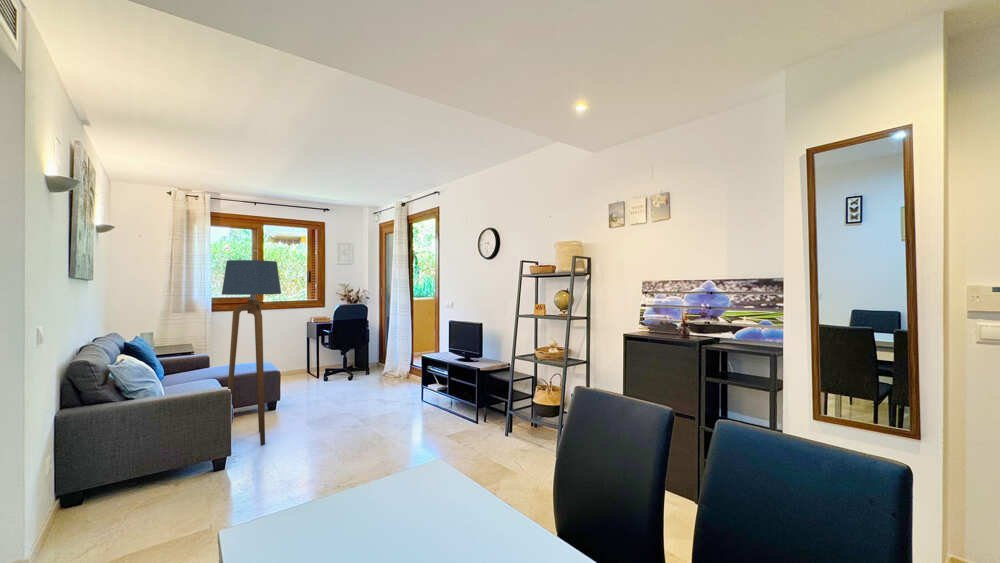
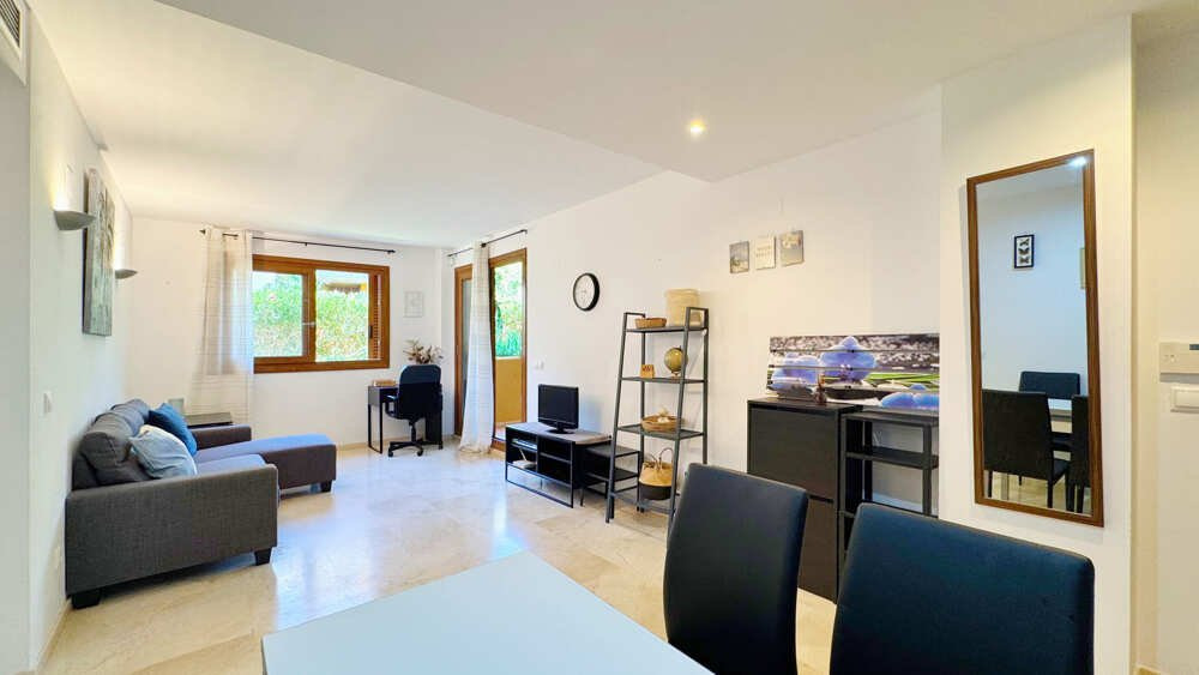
- floor lamp [221,259,282,446]
